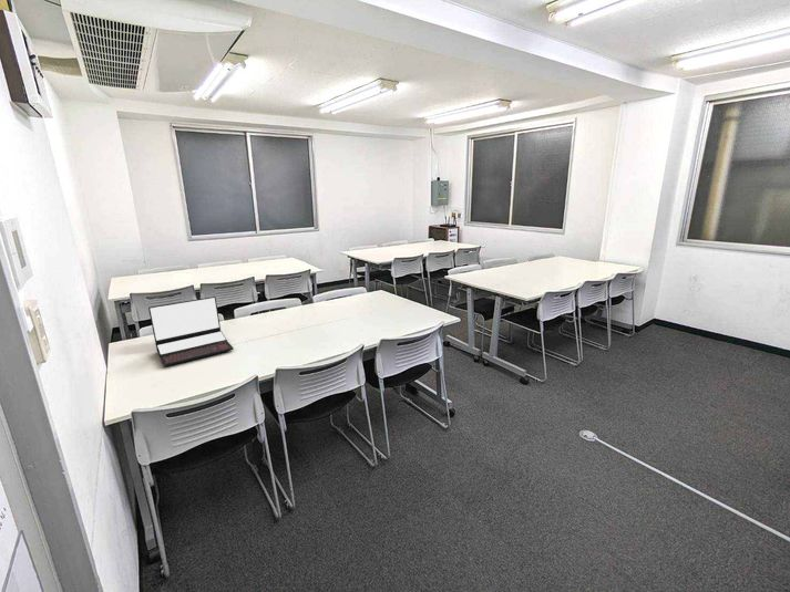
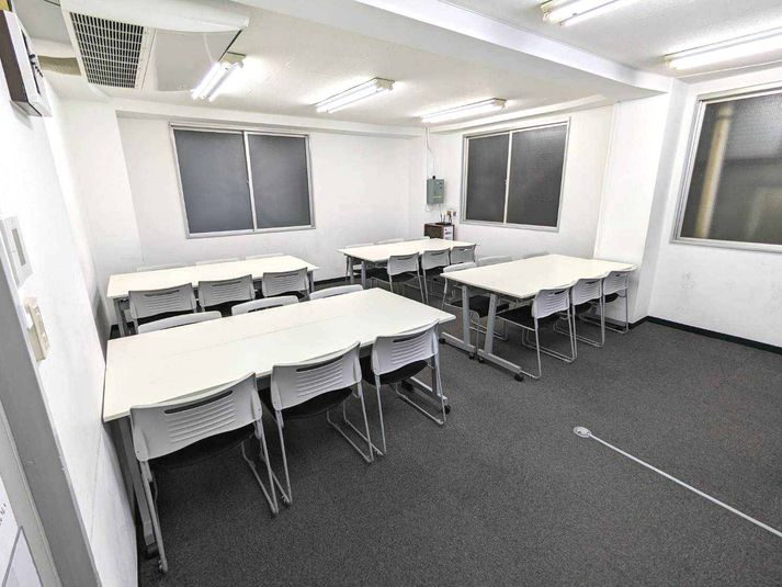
- laptop [147,295,235,367]
